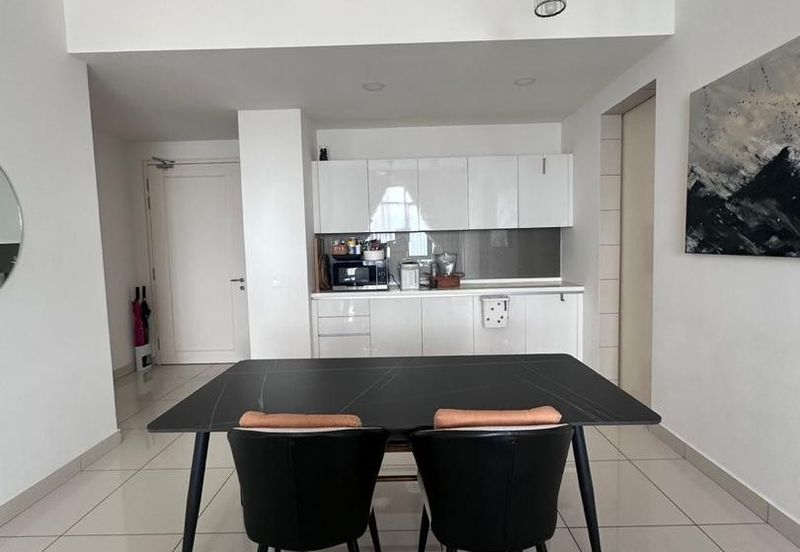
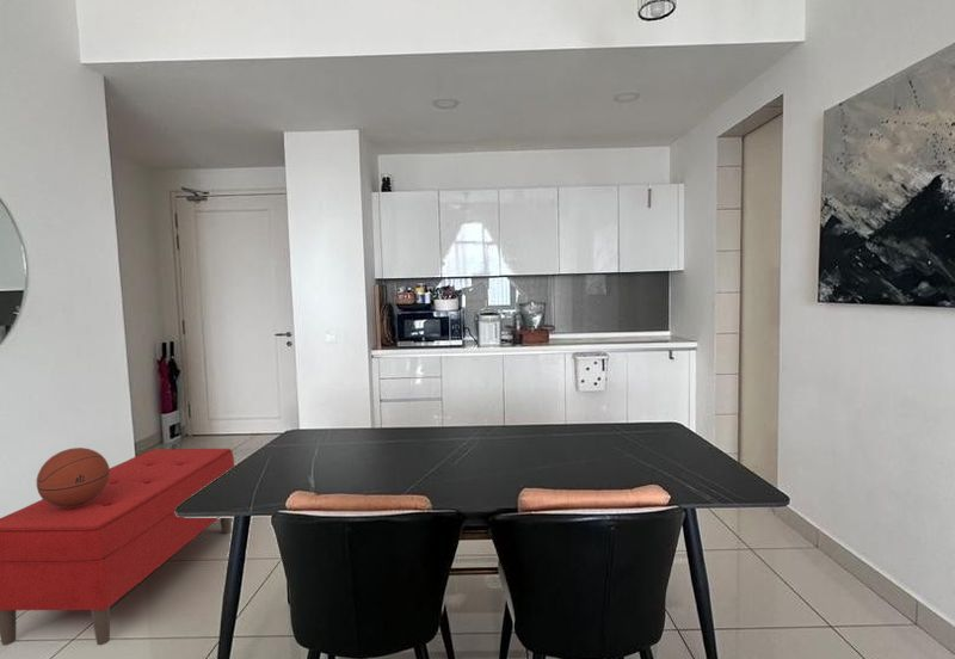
+ bench [0,448,235,647]
+ basket ball [36,446,110,509]
